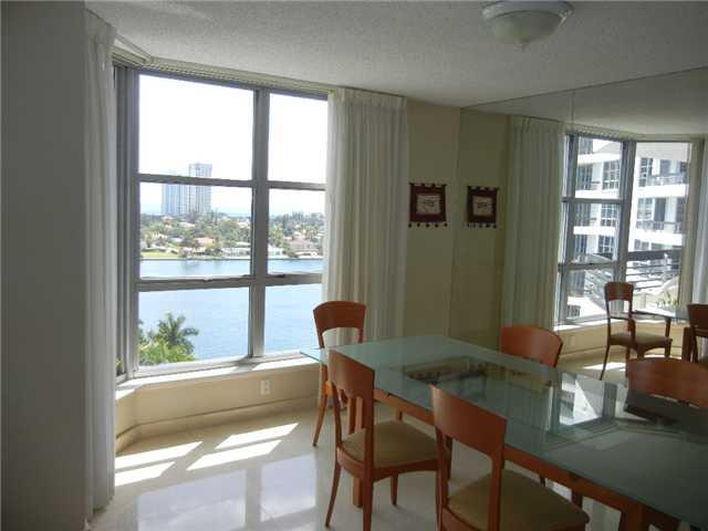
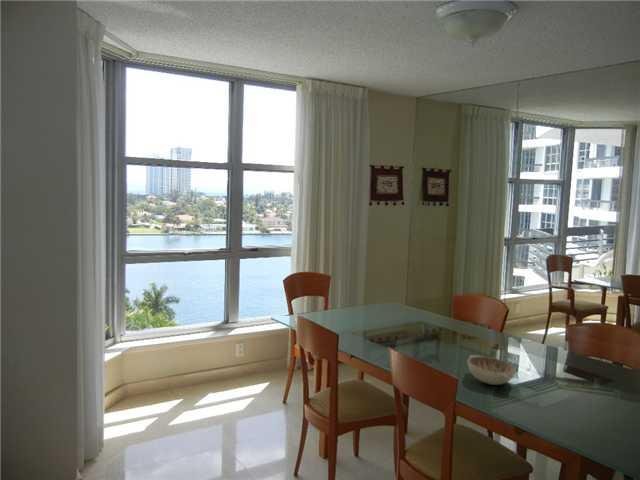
+ decorative bowl [467,354,517,386]
